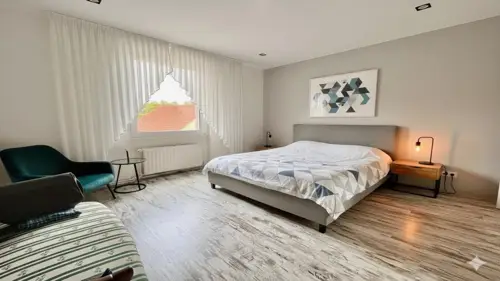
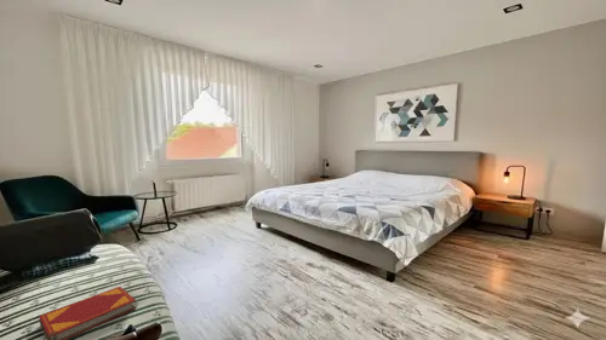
+ hardback book [38,286,137,340]
